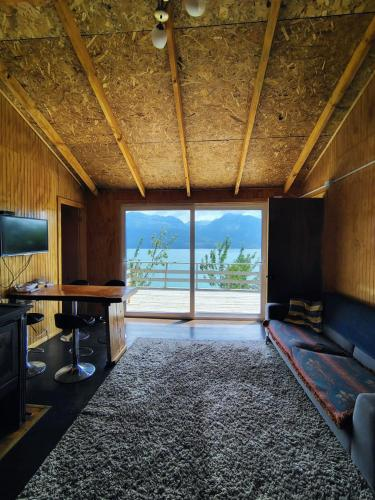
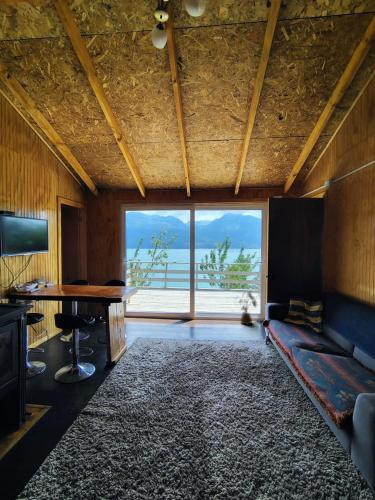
+ house plant [234,290,262,326]
